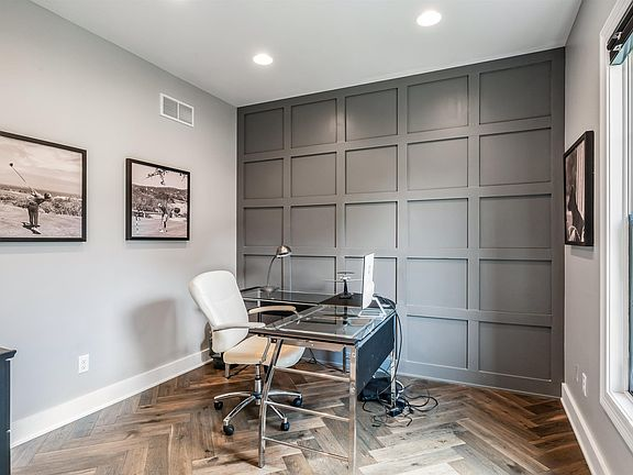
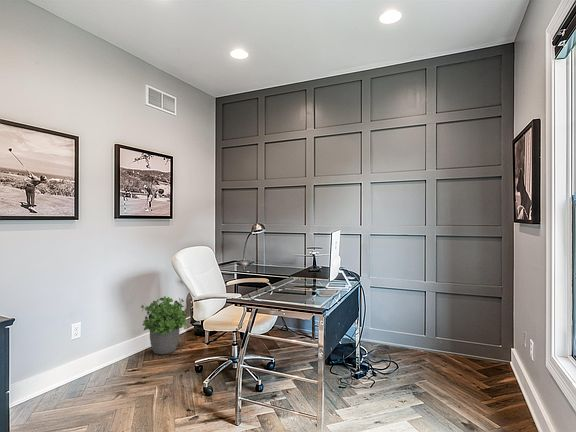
+ potted plant [140,295,188,355]
